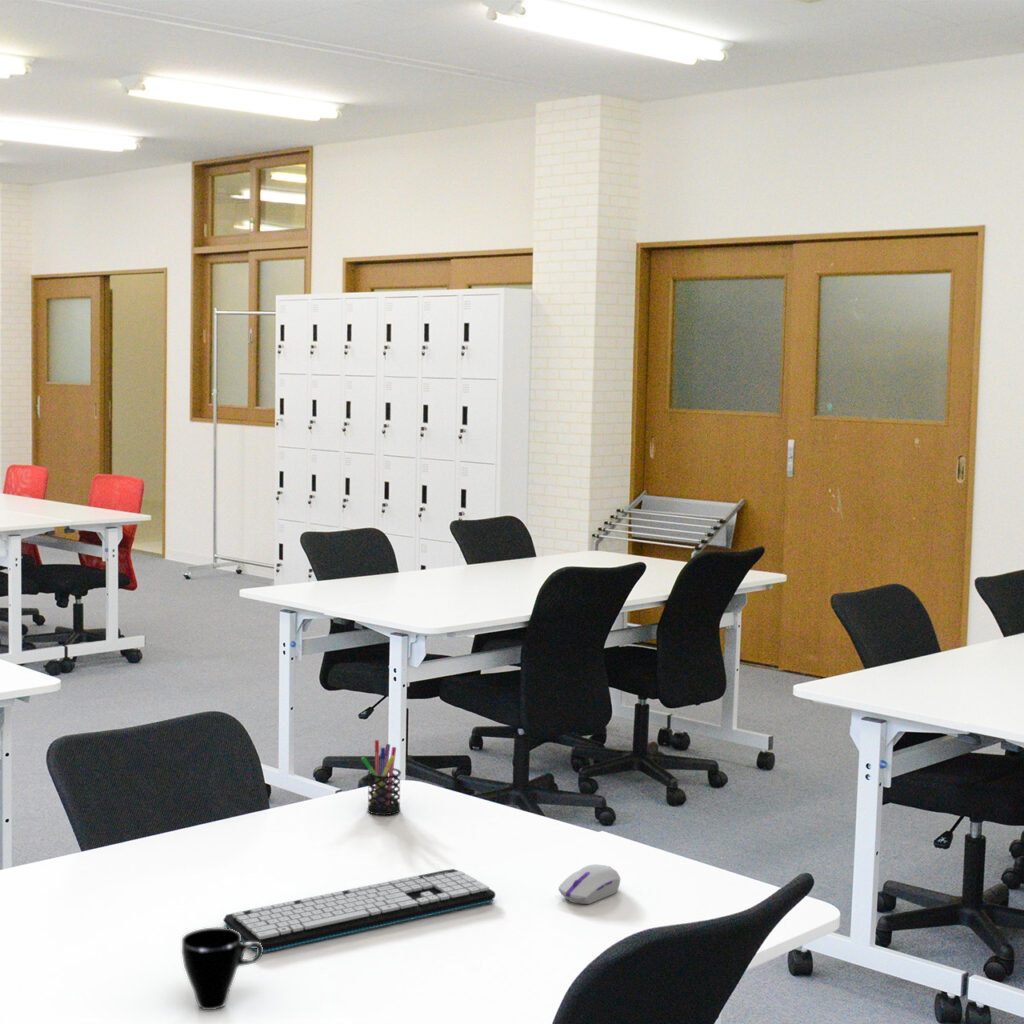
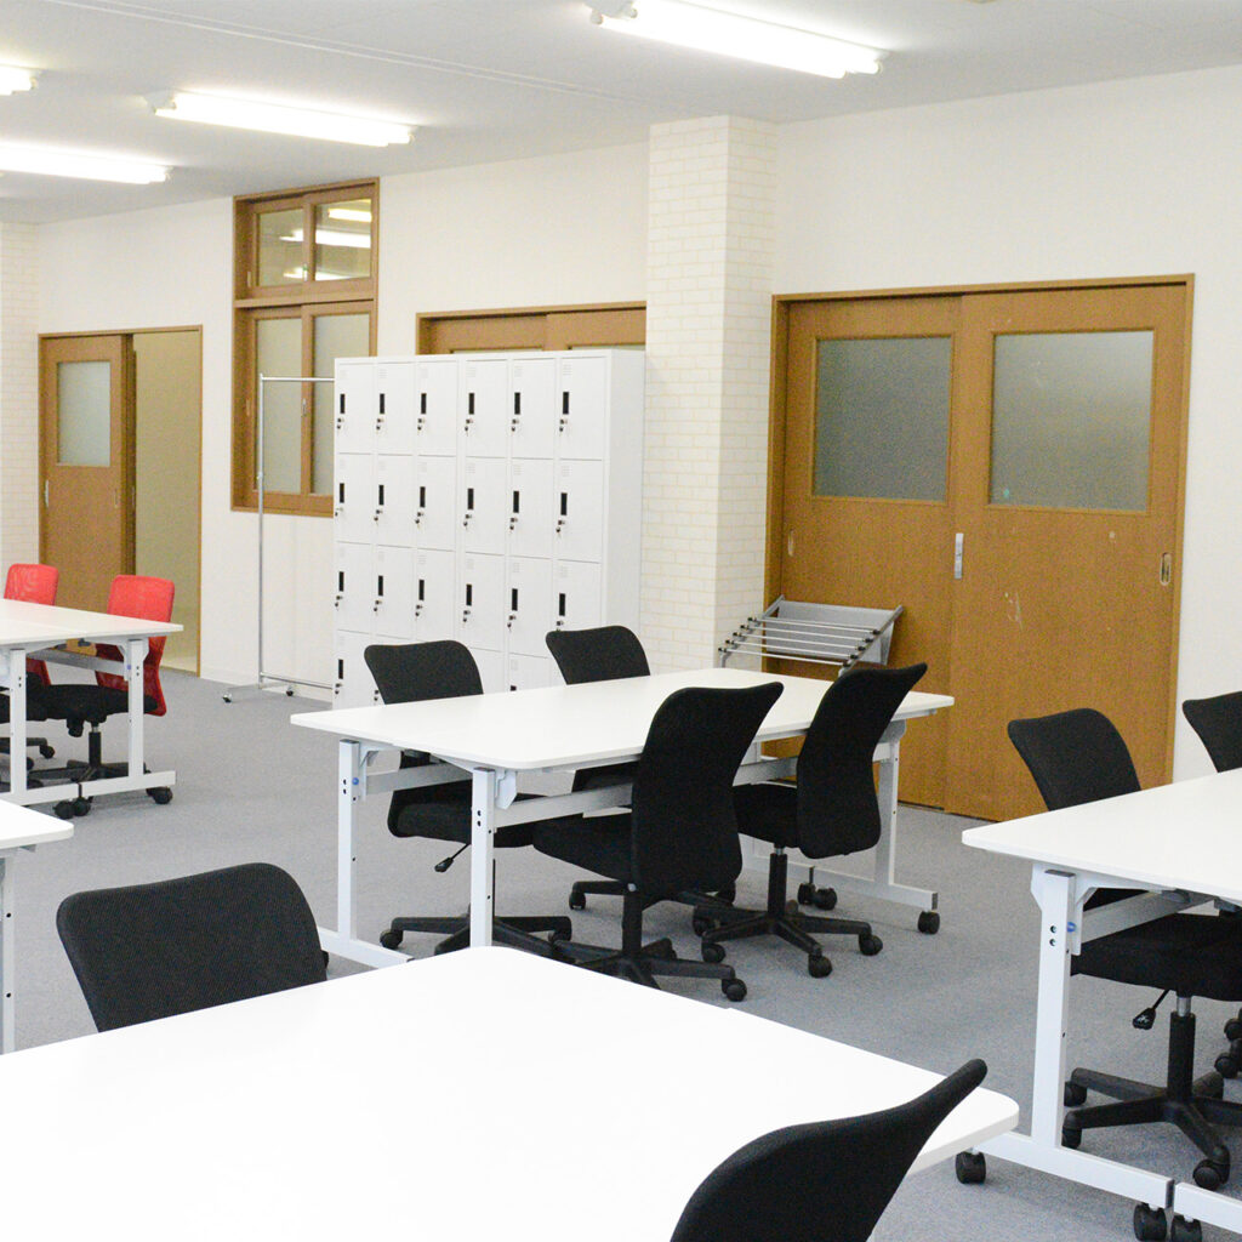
- computer mouse [558,863,622,905]
- pen holder [360,739,402,816]
- cup [181,926,264,1011]
- keyboard [222,868,496,953]
